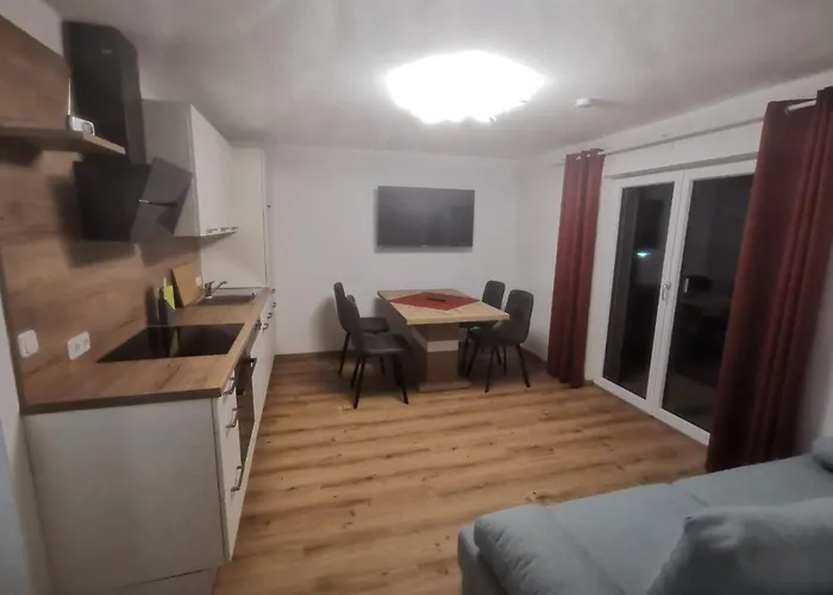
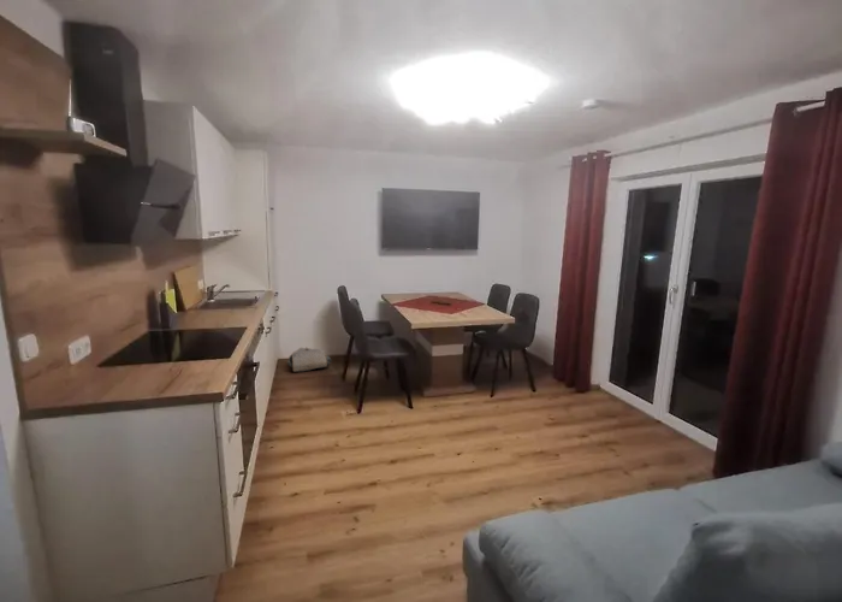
+ bag [286,347,333,373]
